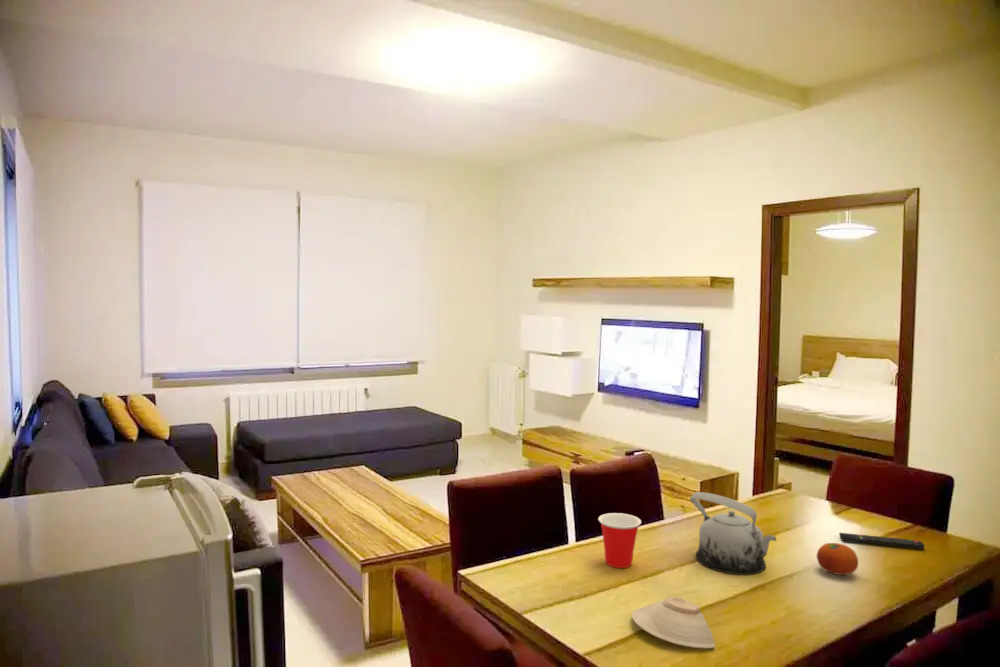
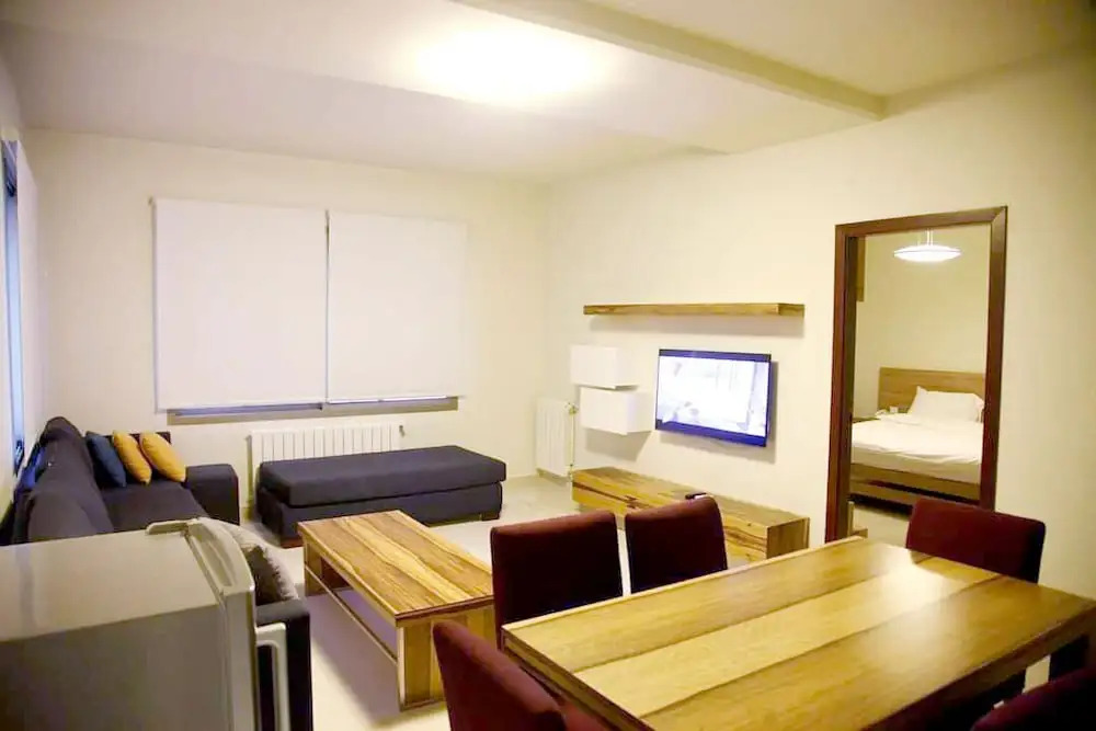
- remote control [838,532,925,550]
- fruit [816,542,859,576]
- teapot [689,491,777,575]
- cup [597,512,642,569]
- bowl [631,596,716,650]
